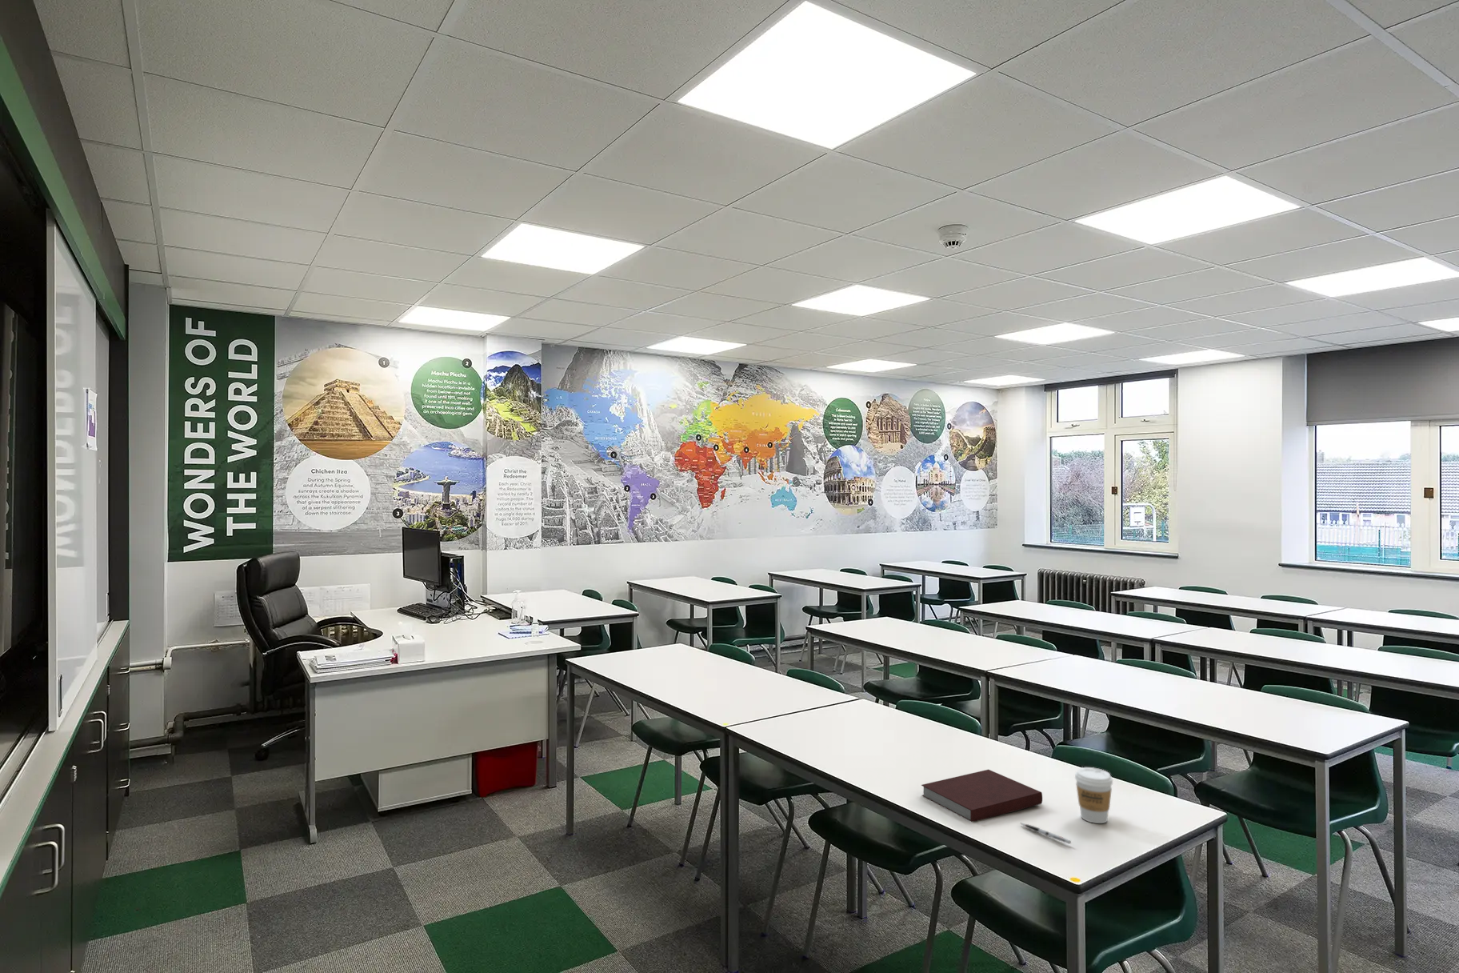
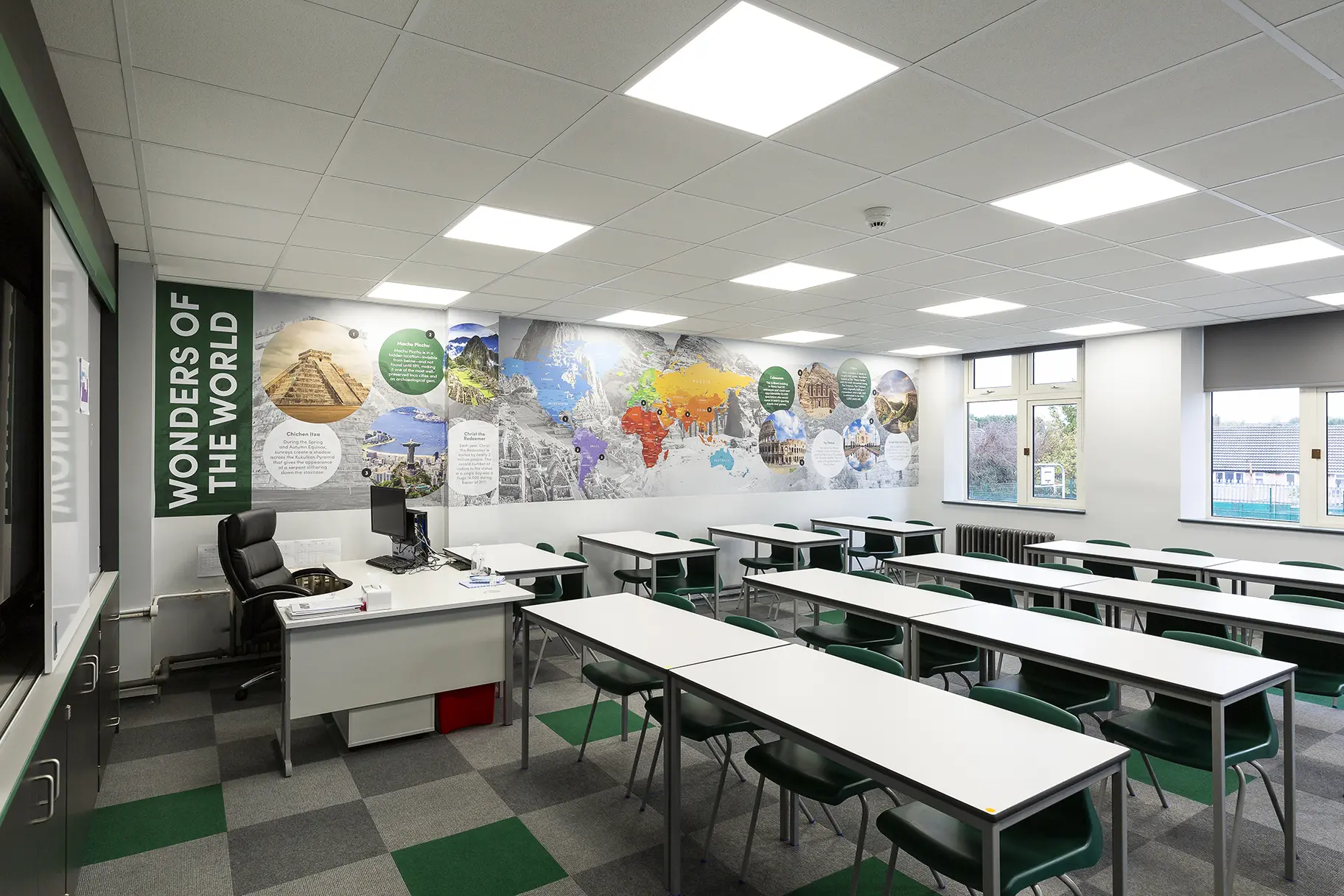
- notebook [921,769,1043,822]
- pen [1019,822,1071,844]
- coffee cup [1075,767,1114,824]
